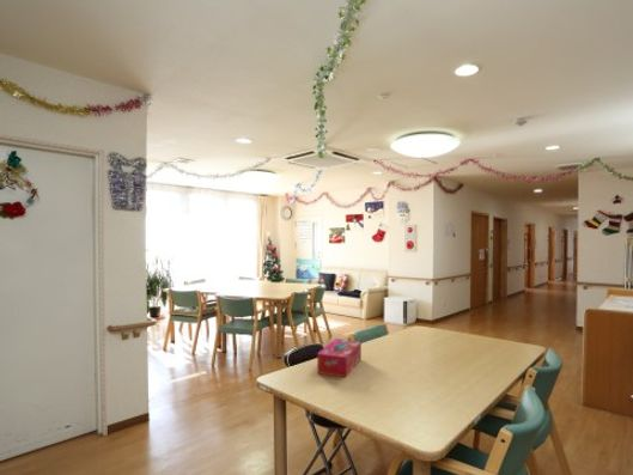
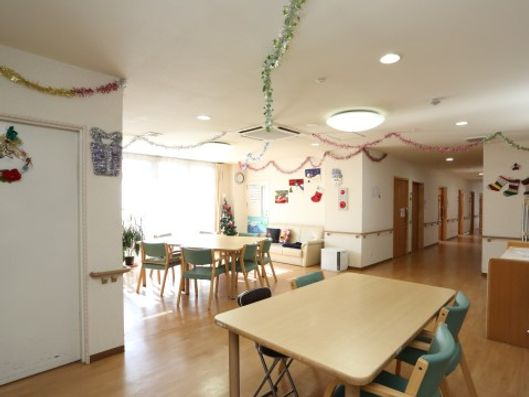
- tissue box [316,337,363,378]
